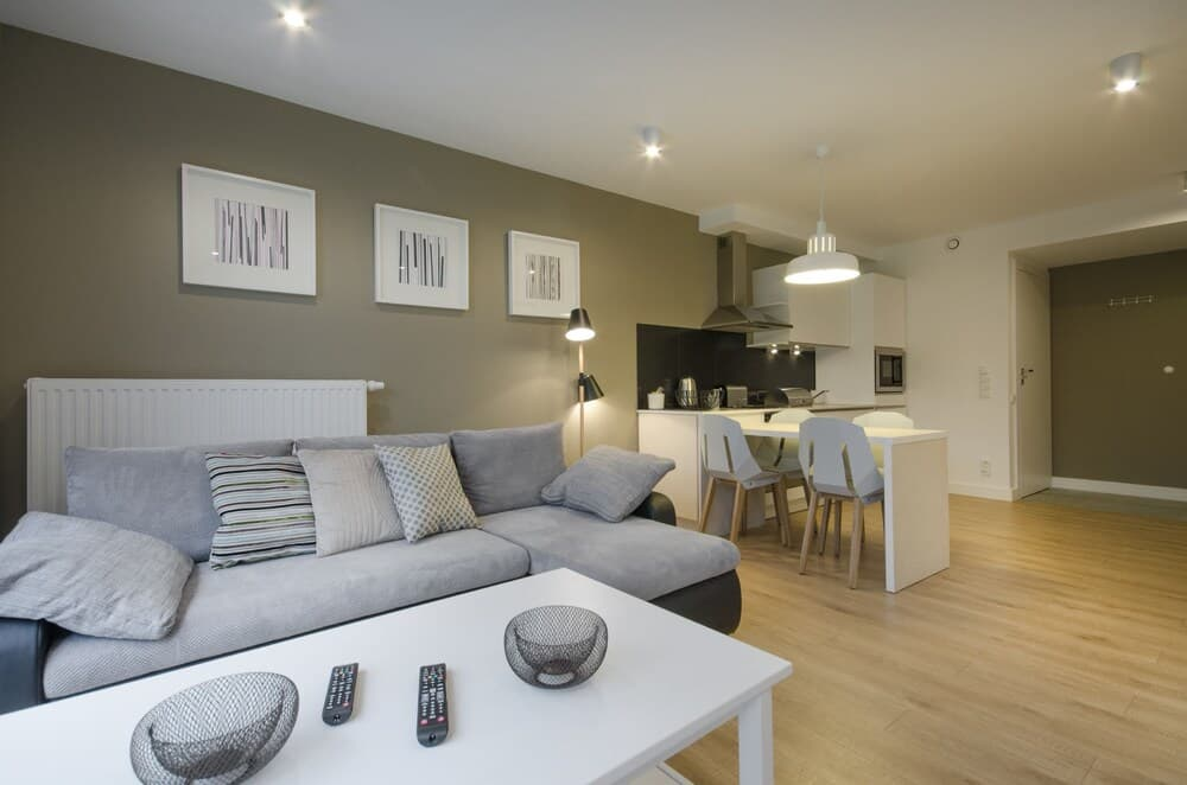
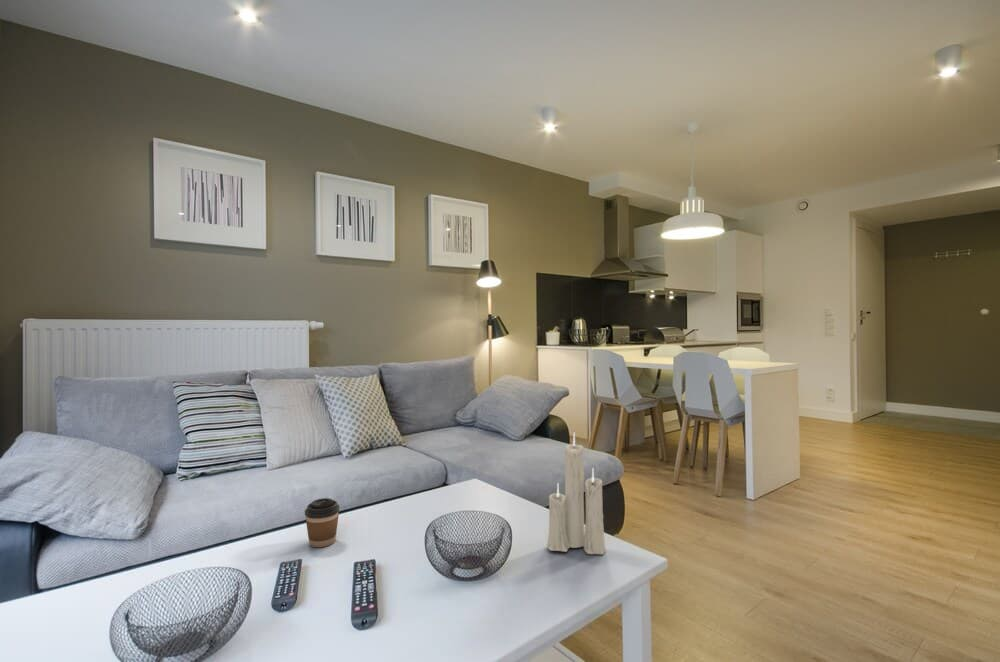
+ candle [546,431,606,555]
+ coffee cup [304,497,341,548]
